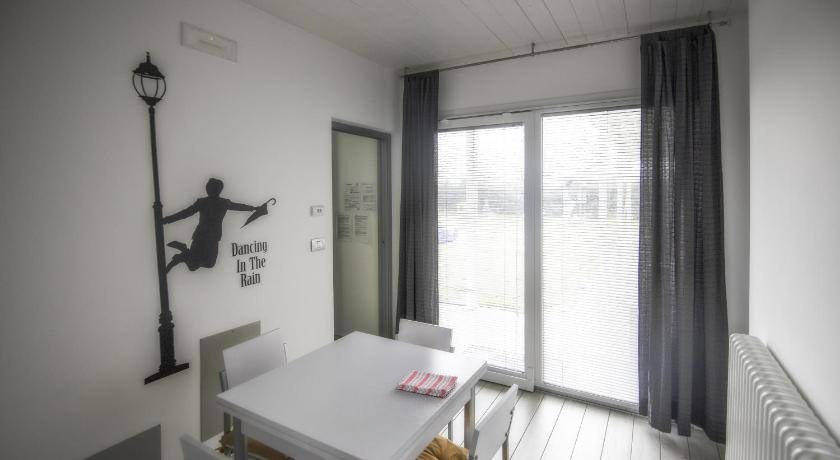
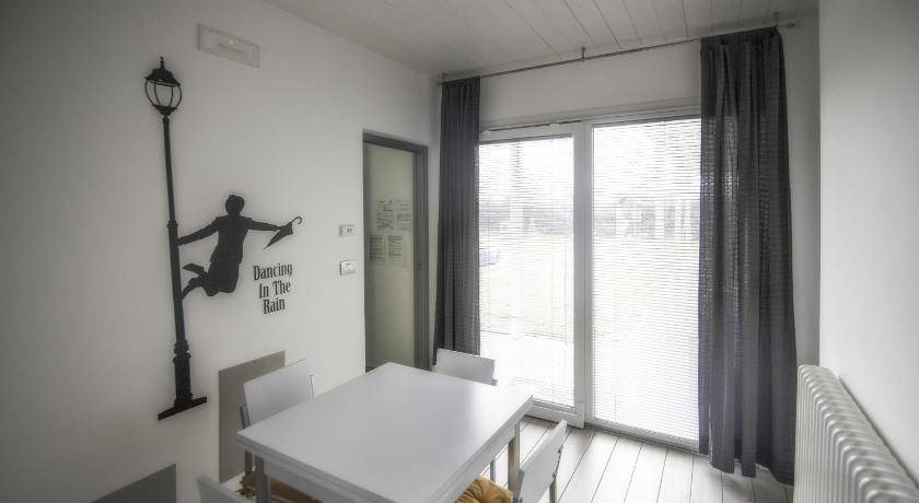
- dish towel [395,369,459,398]
